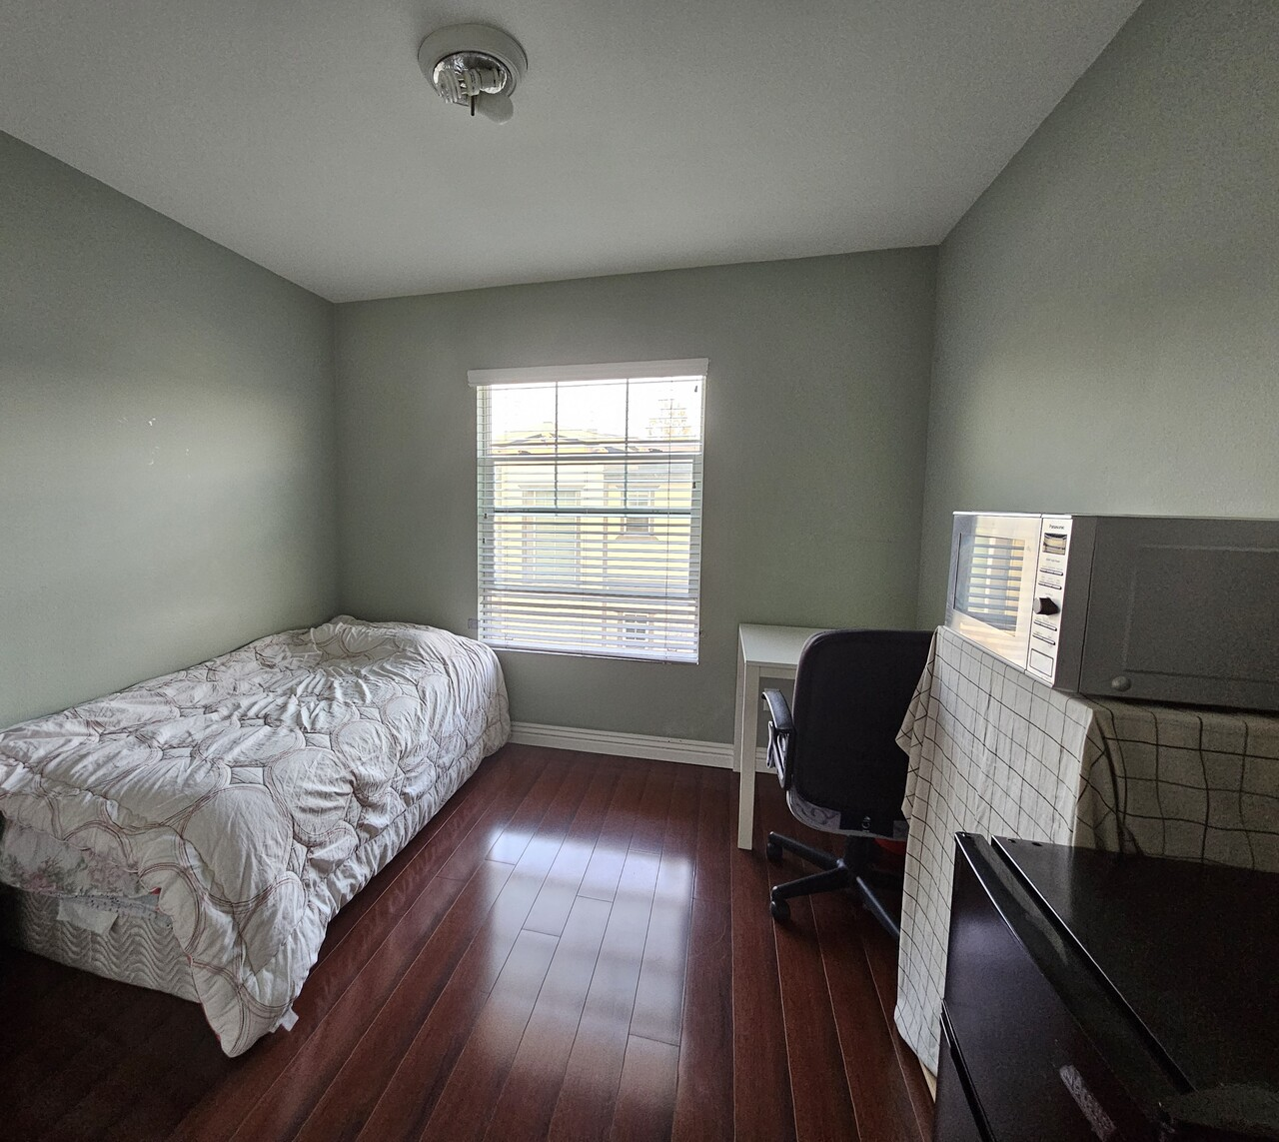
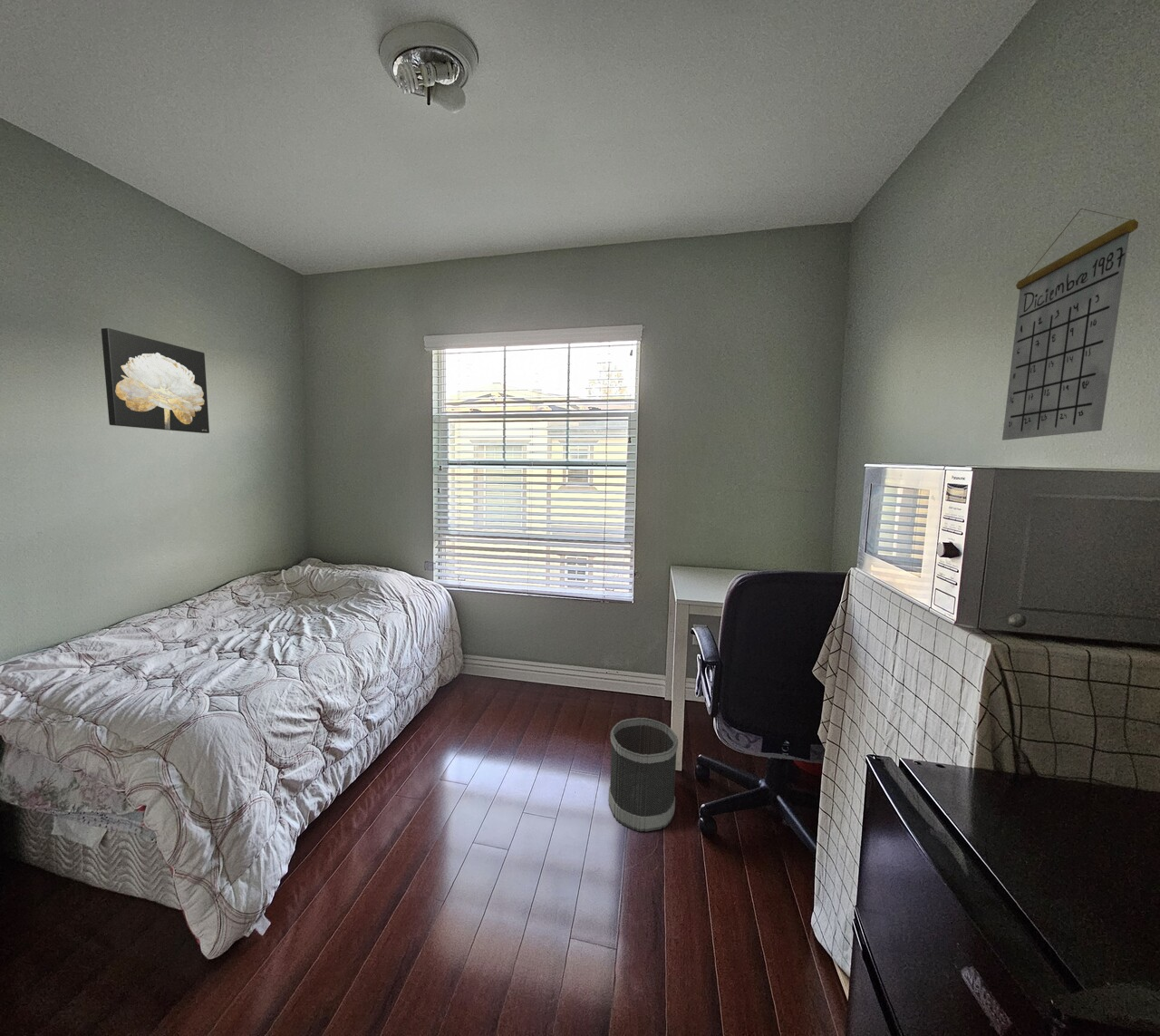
+ wastebasket [607,717,679,833]
+ calendar [1001,208,1139,441]
+ wall art [101,327,210,434]
